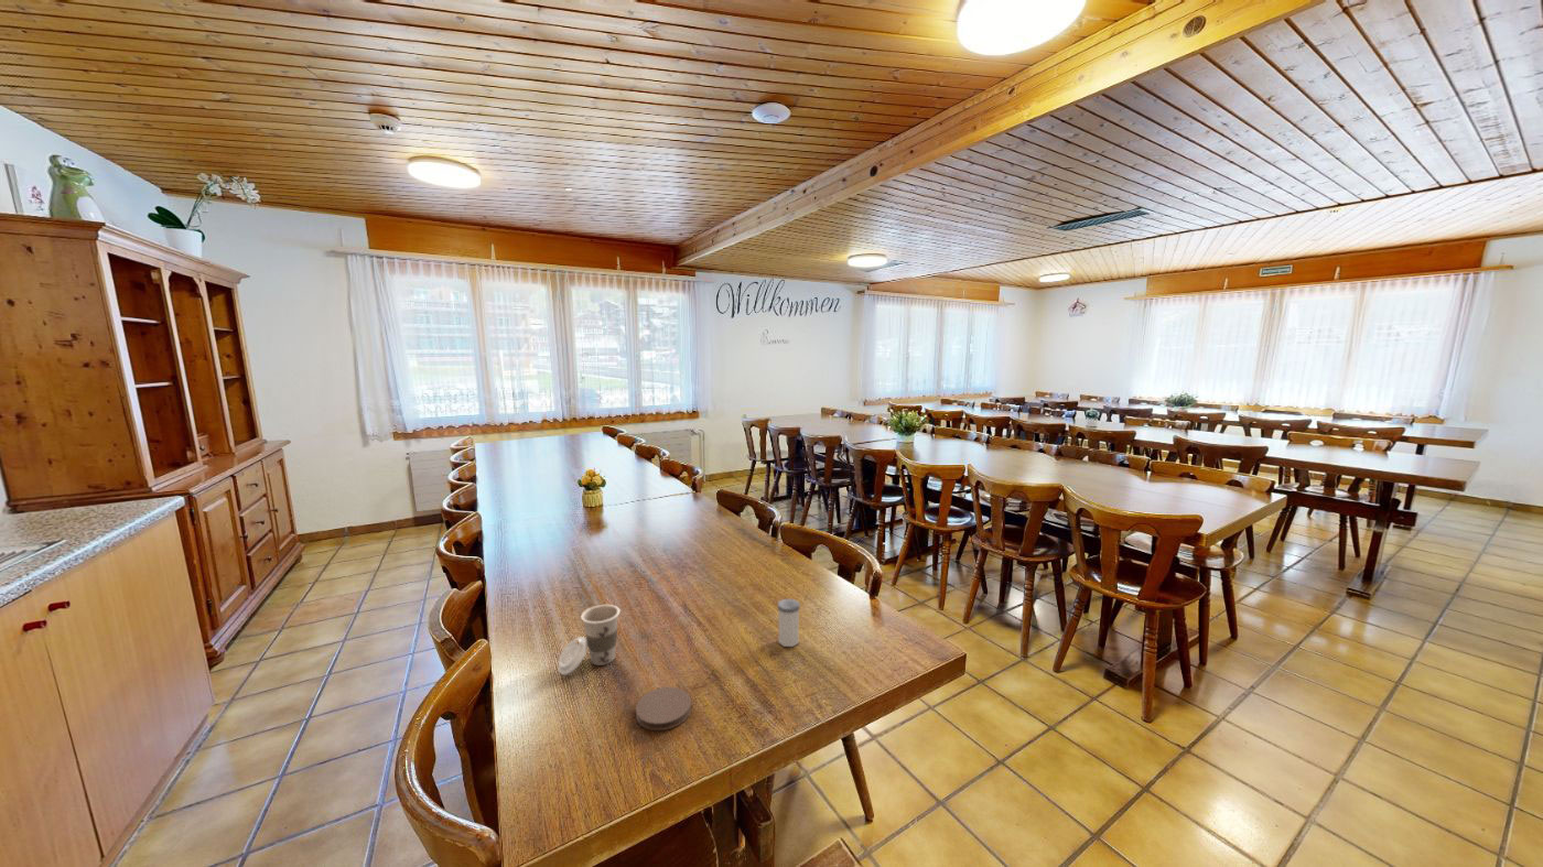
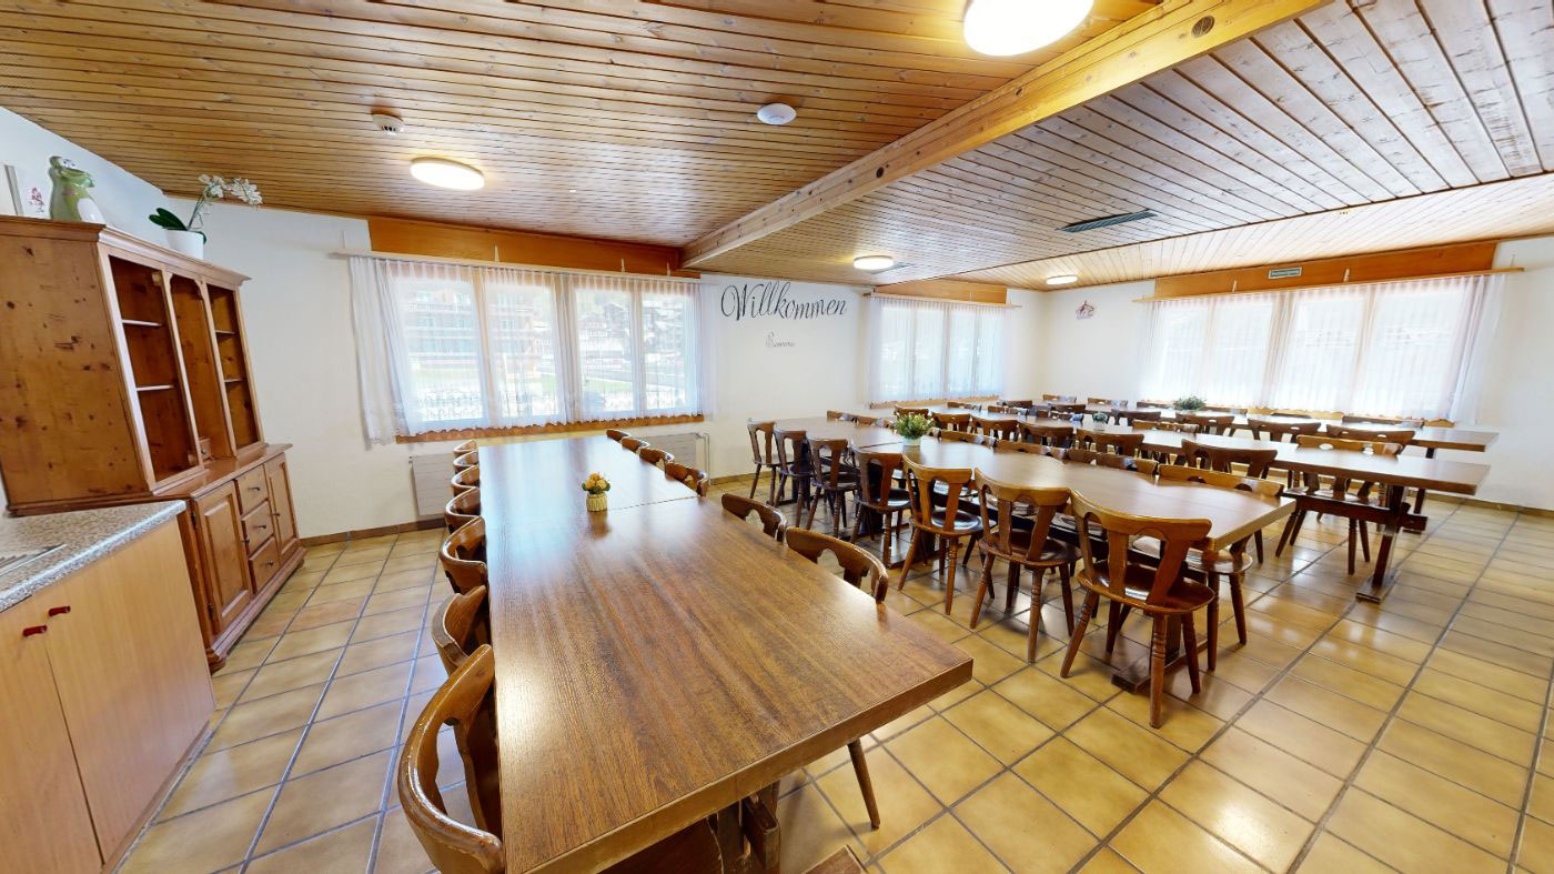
- cup [558,604,622,676]
- salt shaker [777,598,801,648]
- coaster [635,686,692,731]
